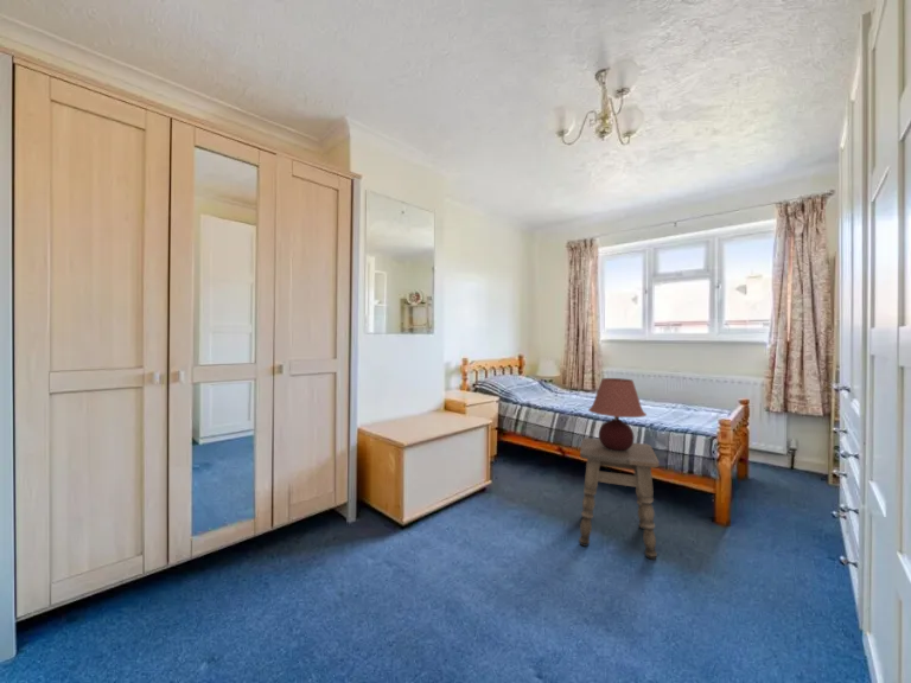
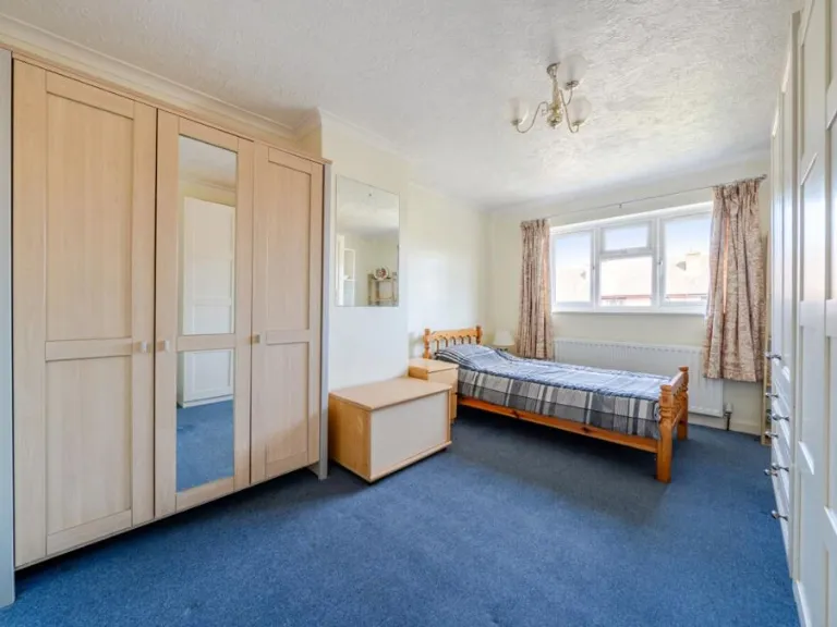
- side table [578,436,661,561]
- table lamp [587,377,648,451]
